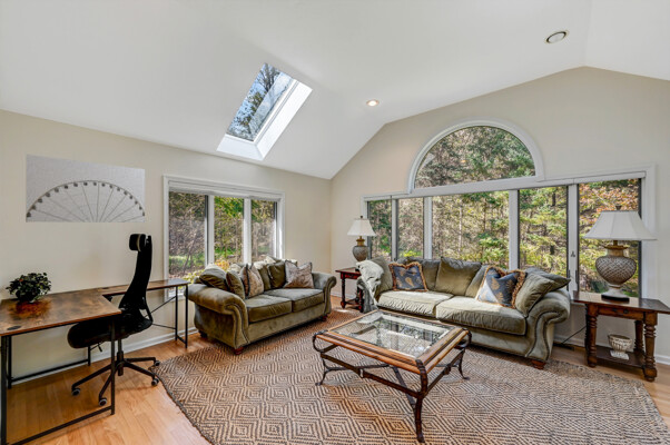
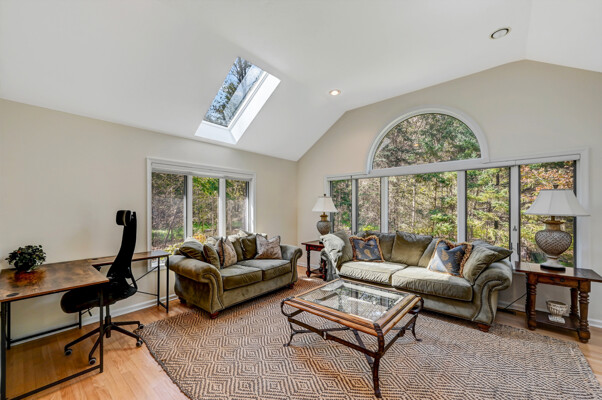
- wall art [24,154,146,224]
